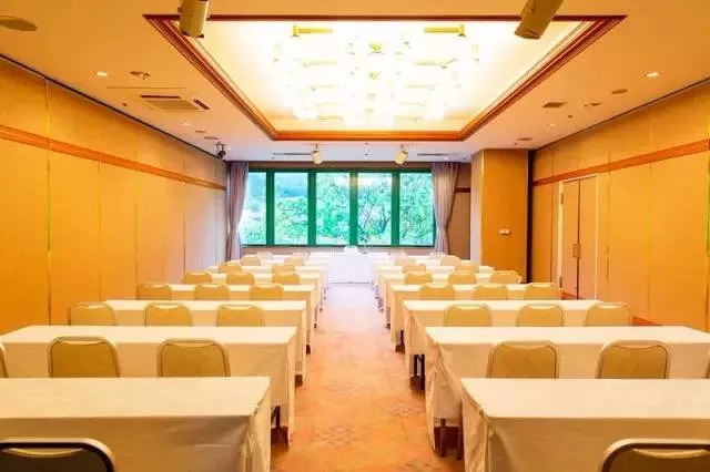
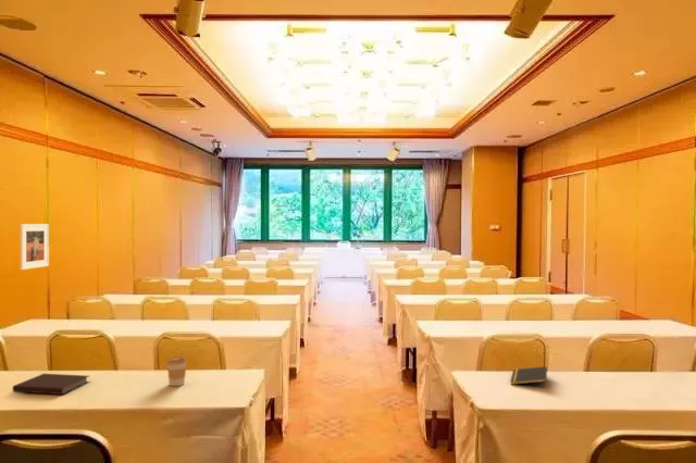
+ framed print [20,223,50,271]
+ notepad [509,365,548,386]
+ notebook [12,373,91,396]
+ coffee cup [165,355,188,387]
